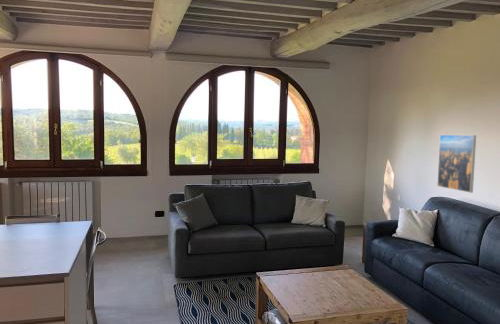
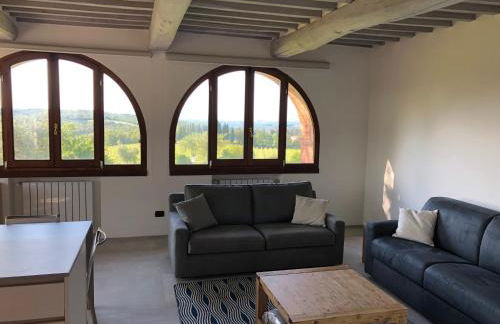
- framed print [436,134,477,194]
